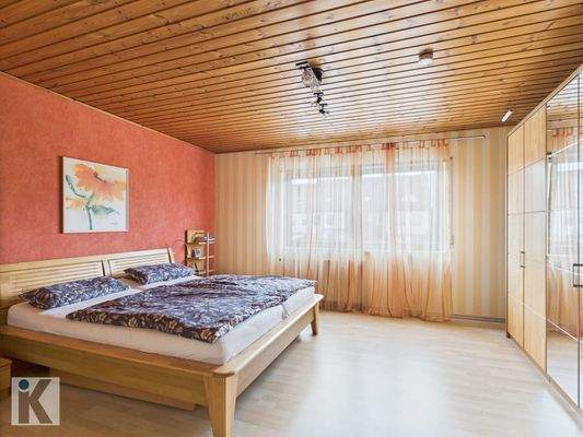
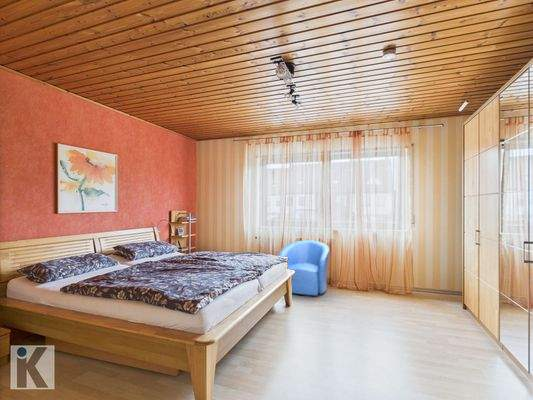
+ armchair [278,239,330,297]
